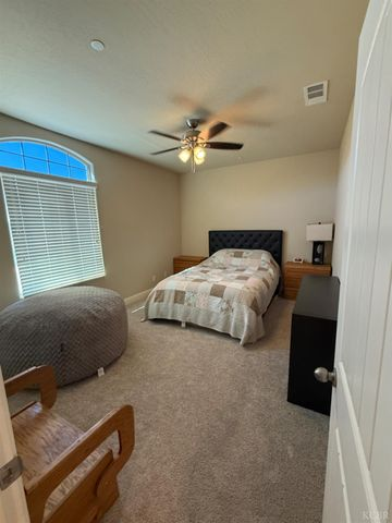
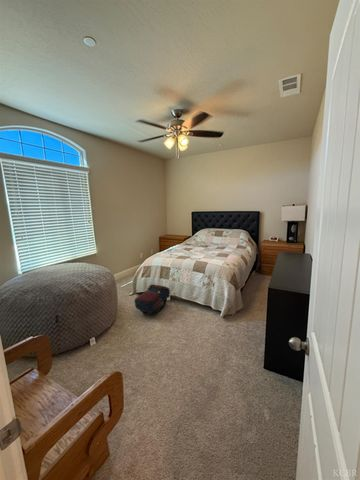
+ satchel [134,283,171,316]
